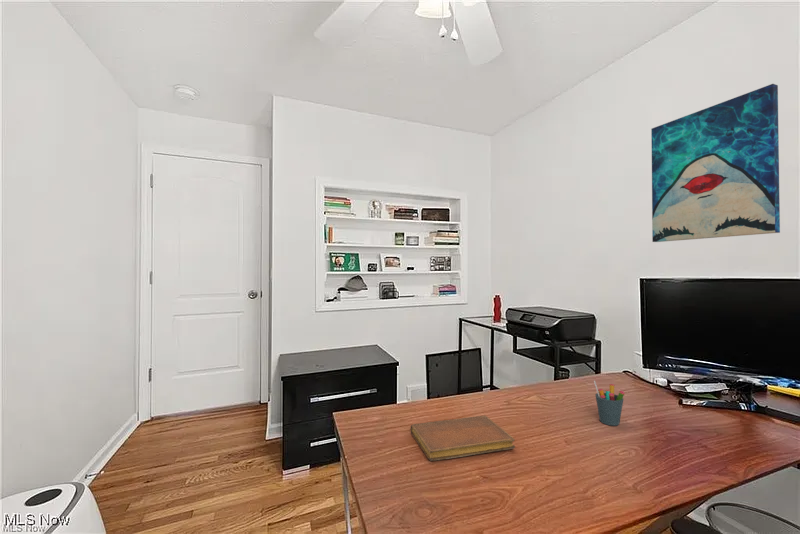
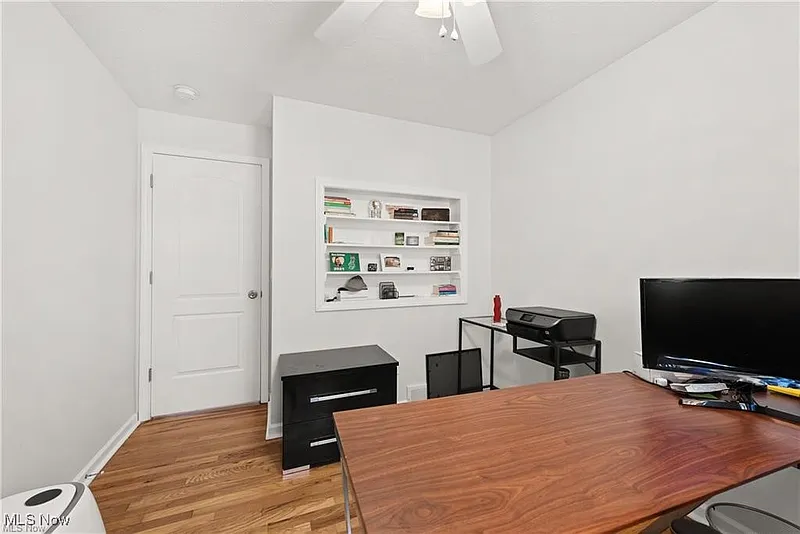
- pen holder [593,380,626,427]
- wall art [650,83,781,243]
- notebook [410,414,516,462]
